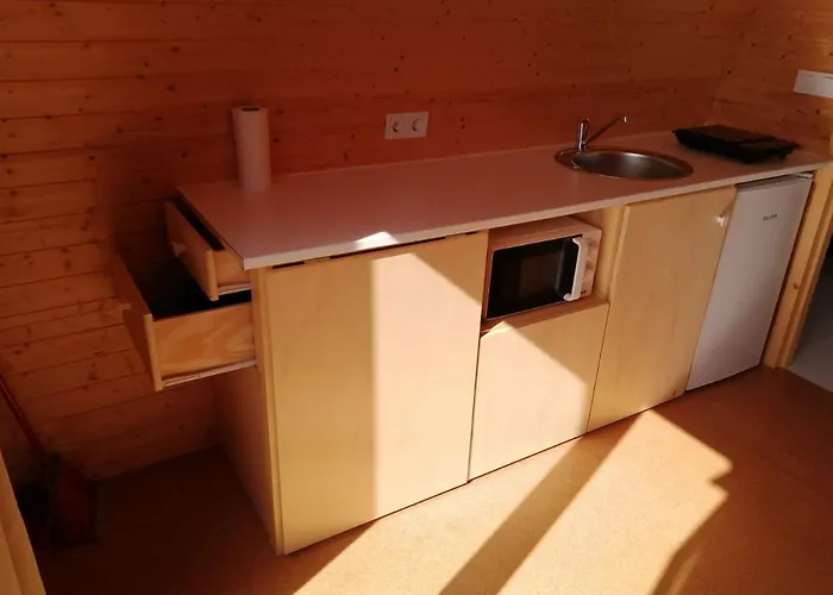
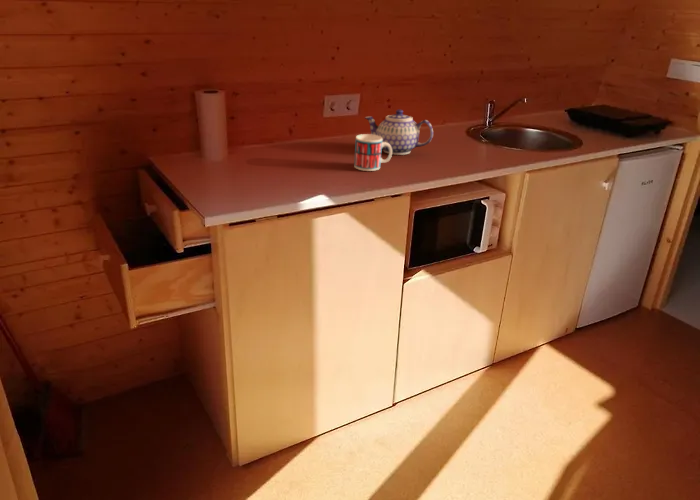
+ teapot [364,108,434,156]
+ mug [353,133,393,172]
